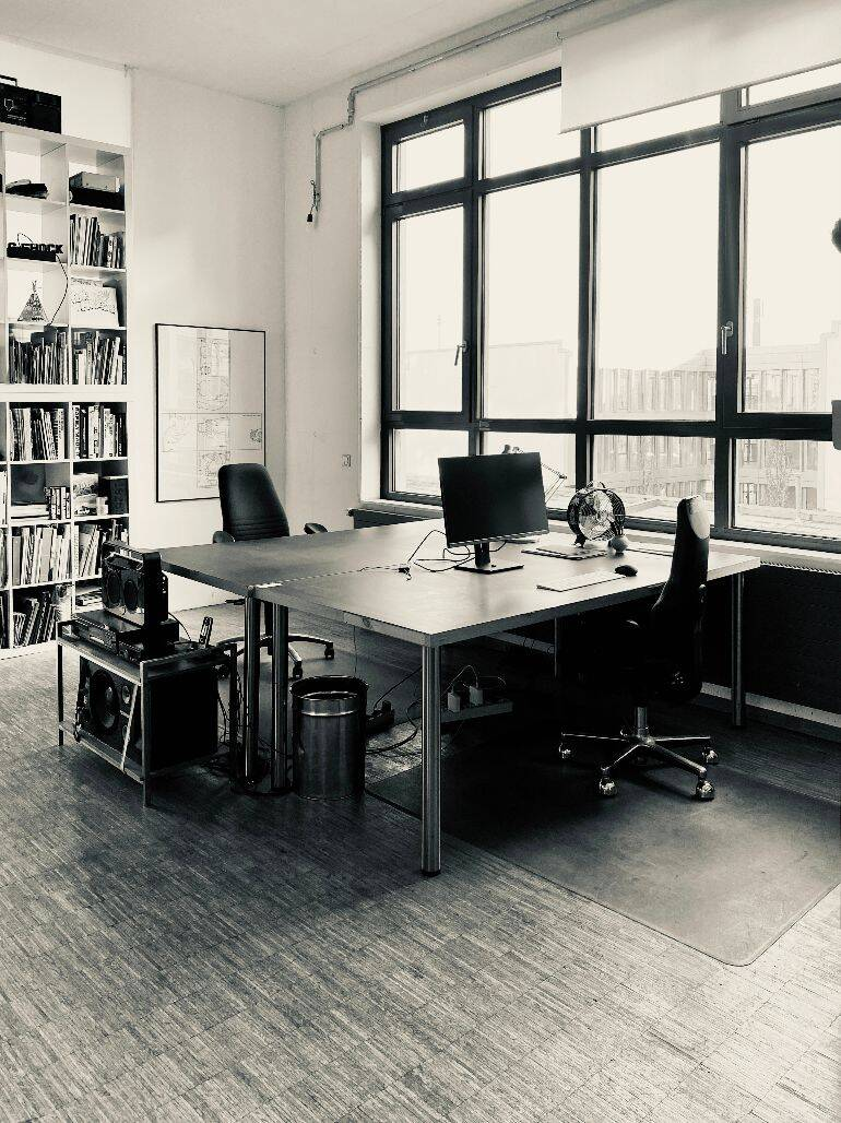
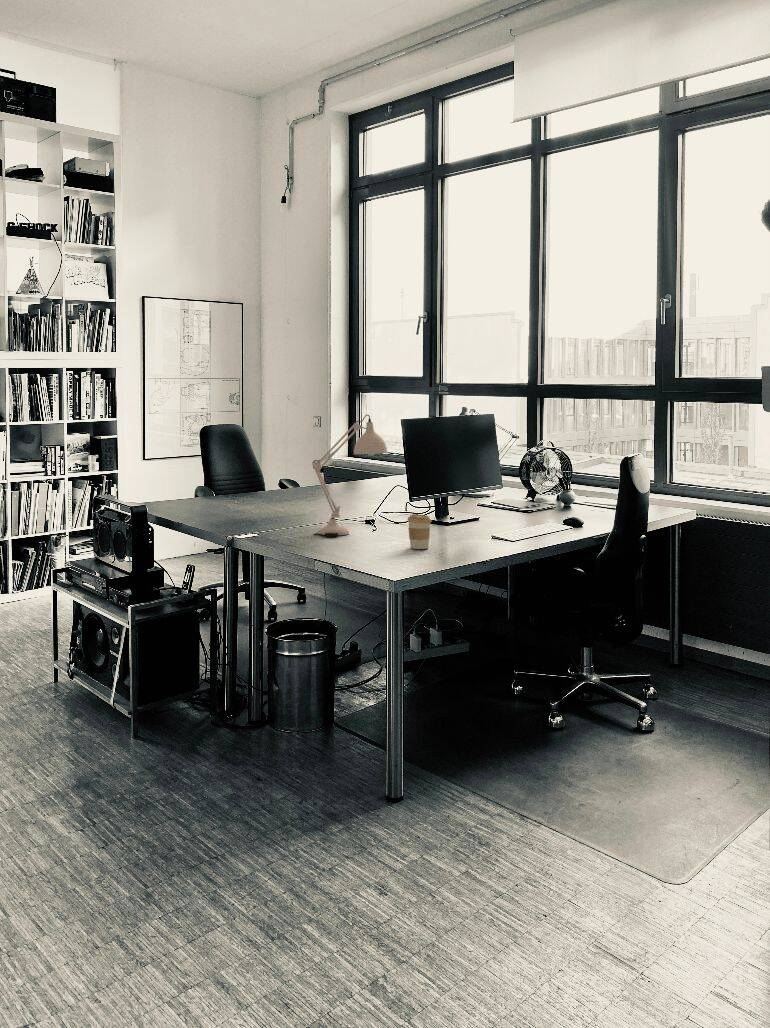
+ desk lamp [311,414,389,537]
+ coffee cup [407,513,432,550]
